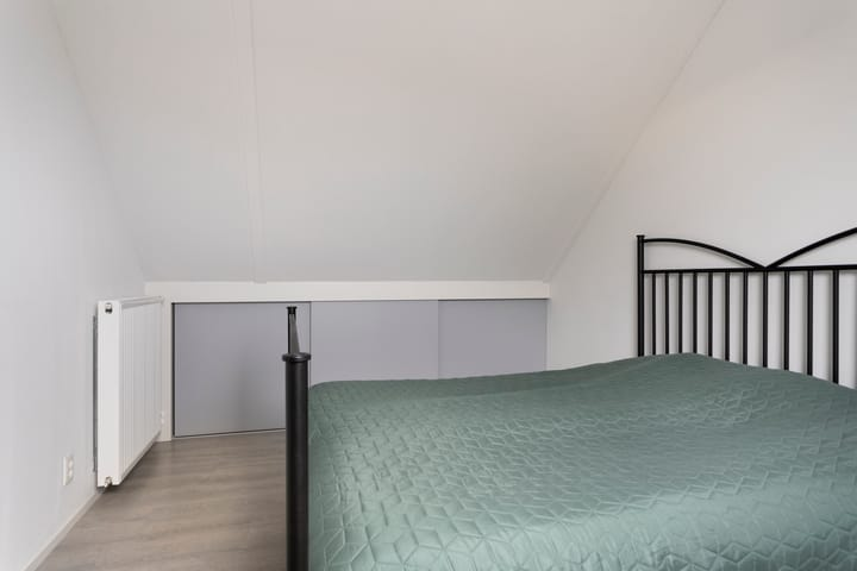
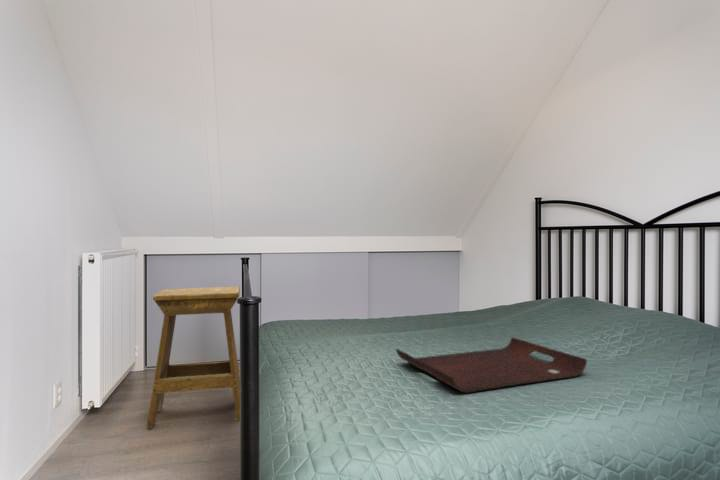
+ serving tray [395,336,588,394]
+ stool [146,286,241,430]
